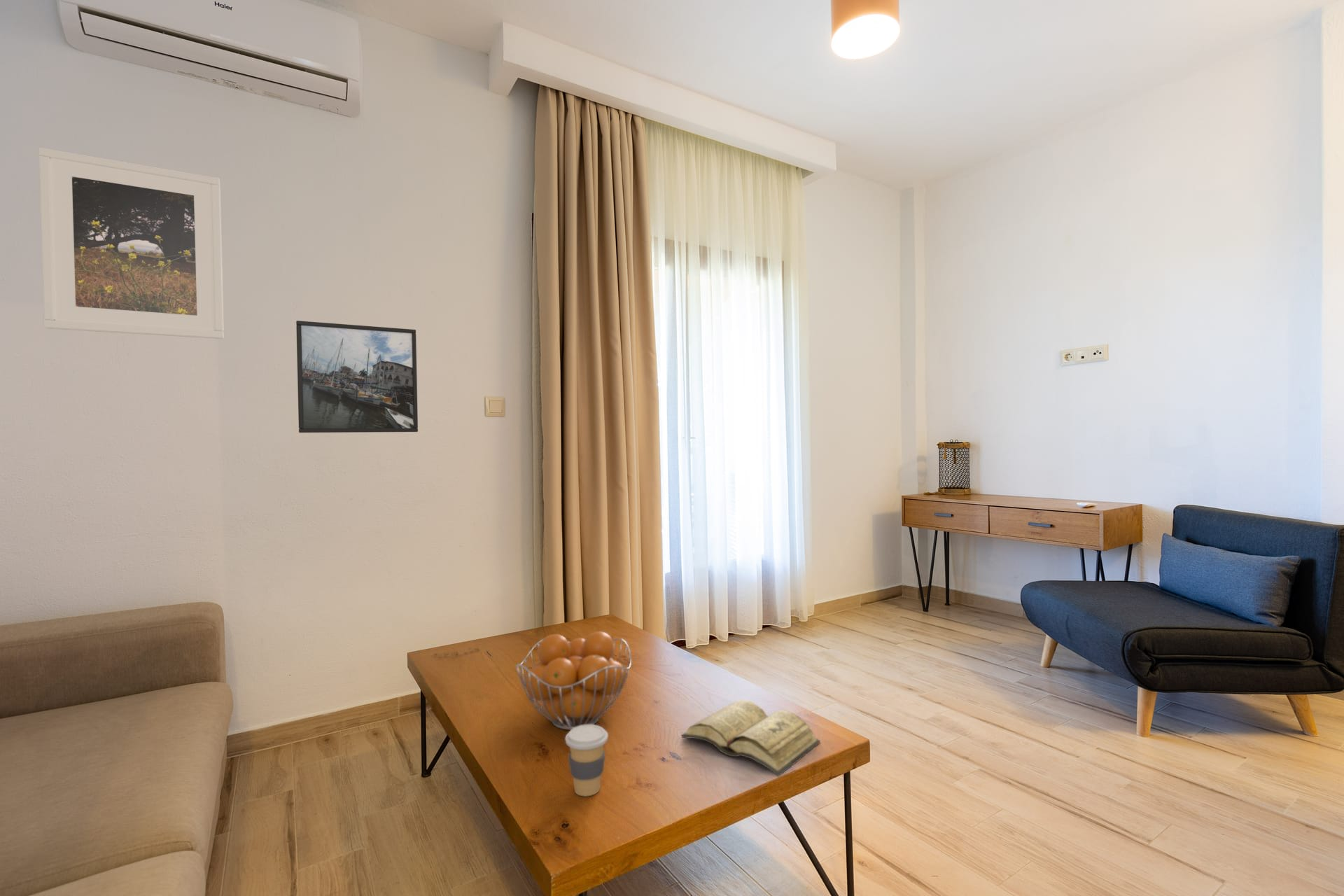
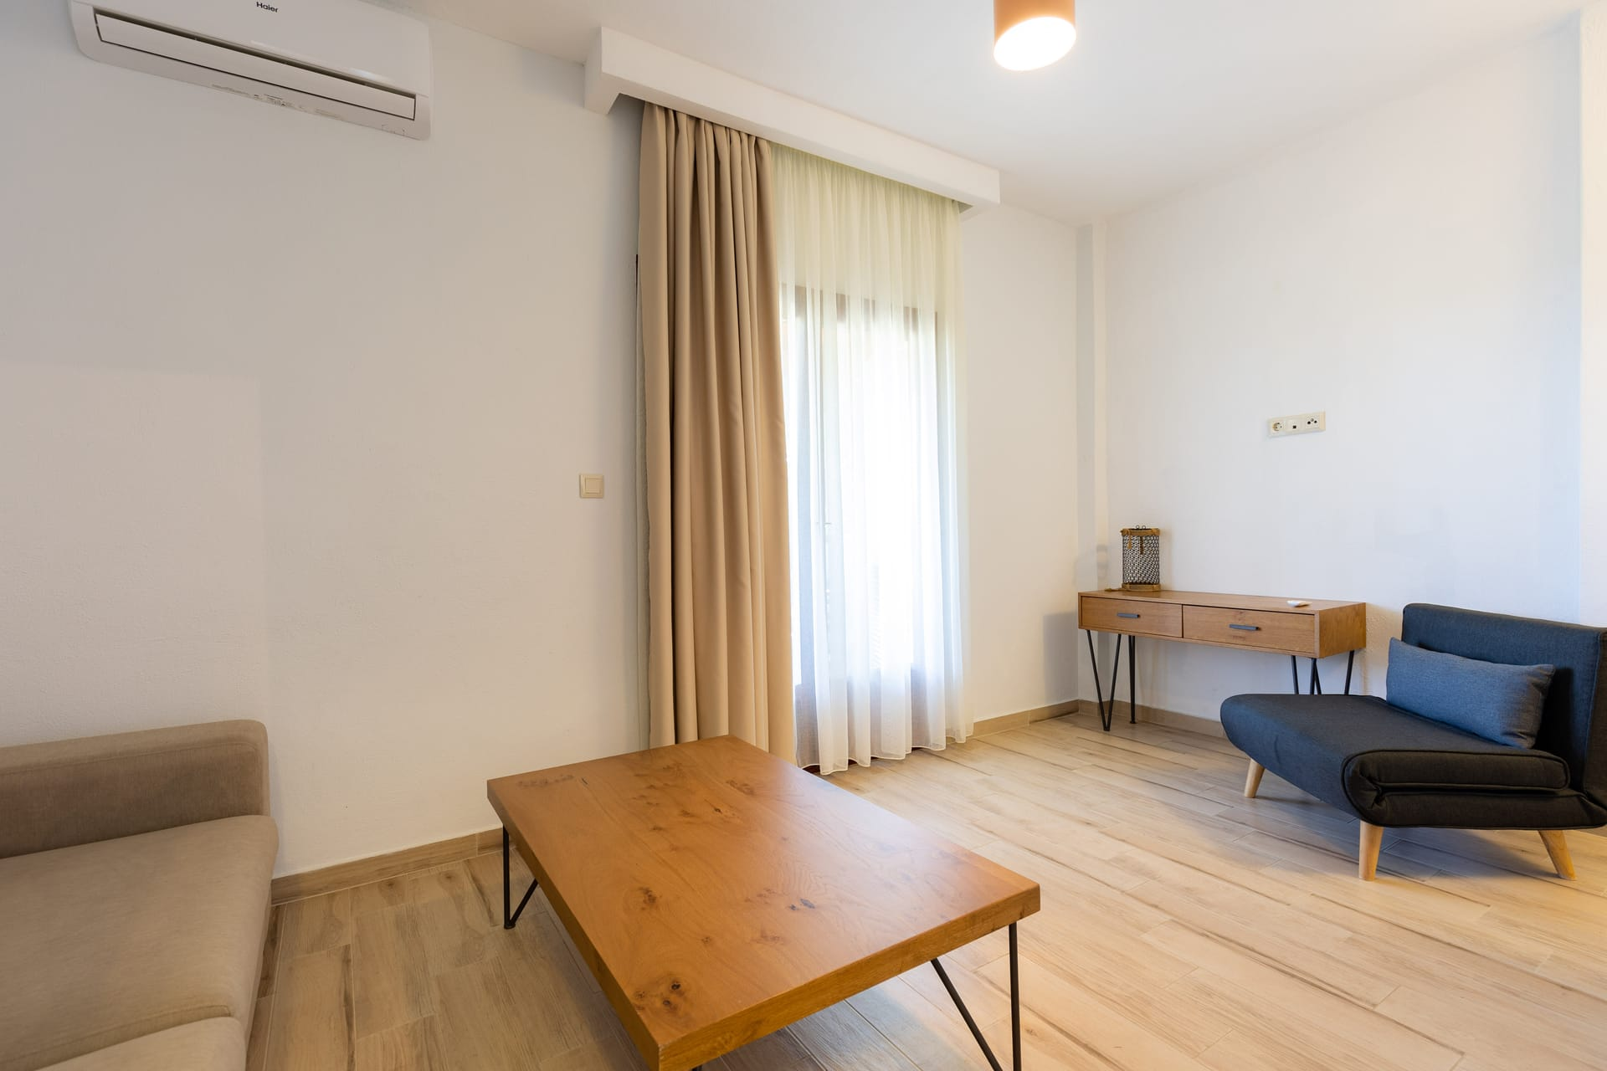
- diary [681,699,821,777]
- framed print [295,320,419,433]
- fruit basket [516,631,632,731]
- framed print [38,147,225,339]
- coffee cup [565,724,609,797]
